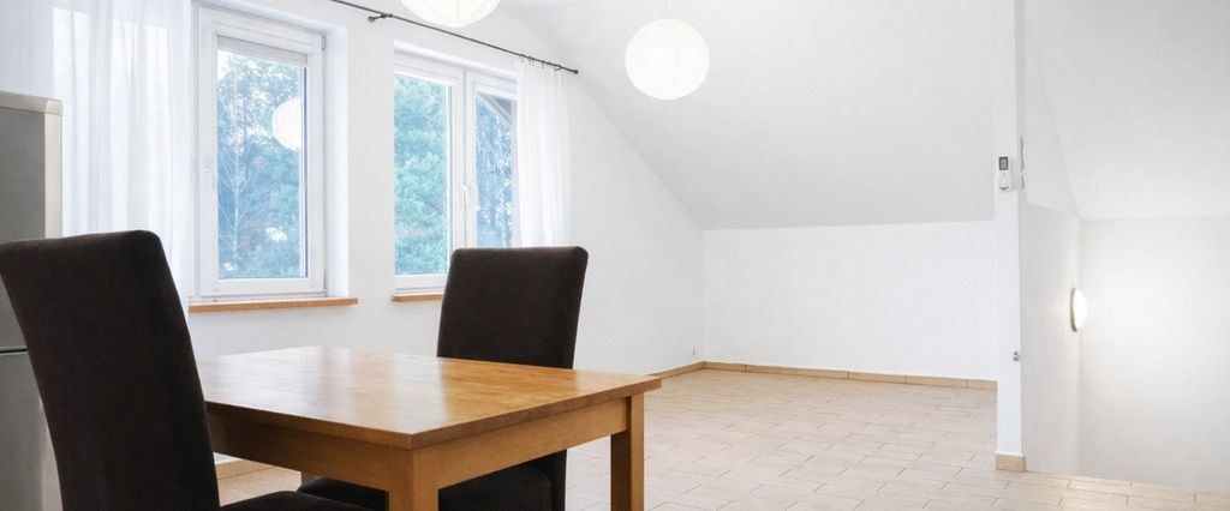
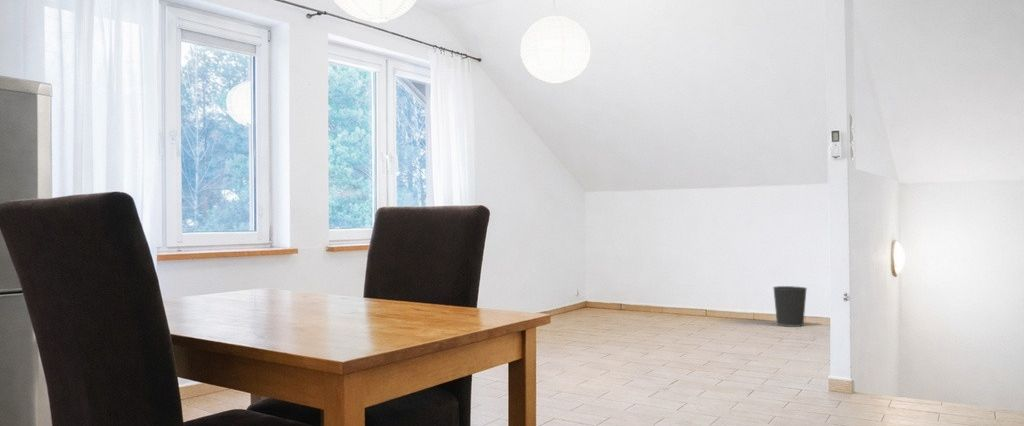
+ wastebasket [772,285,808,328]
